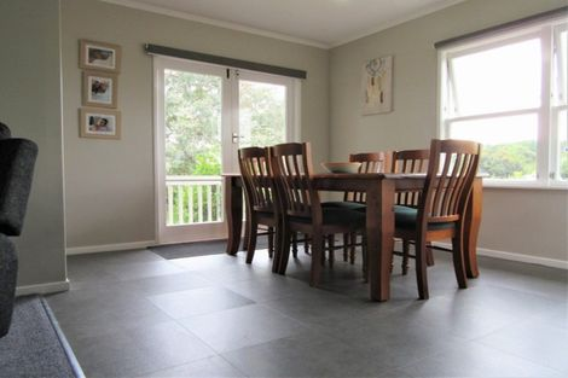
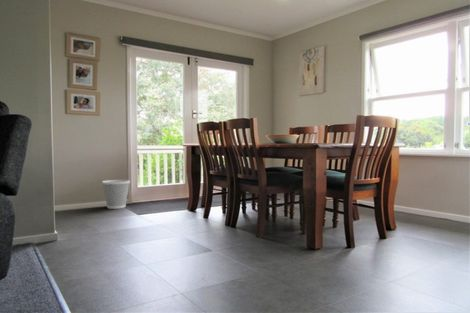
+ wastebasket [101,179,131,210]
